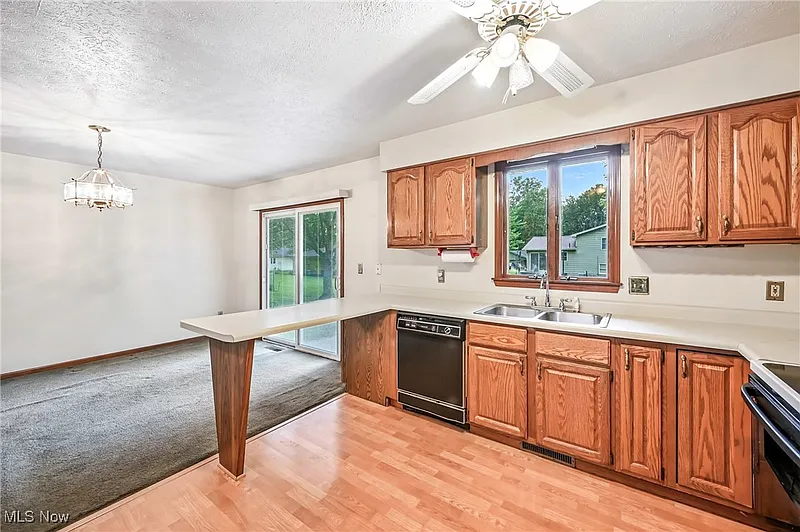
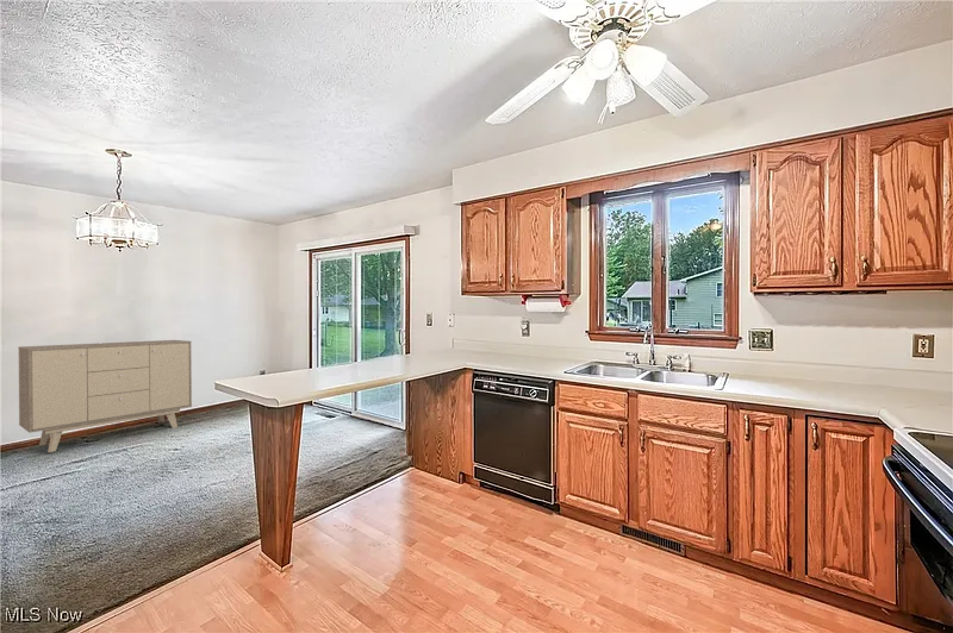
+ sideboard [18,339,193,453]
